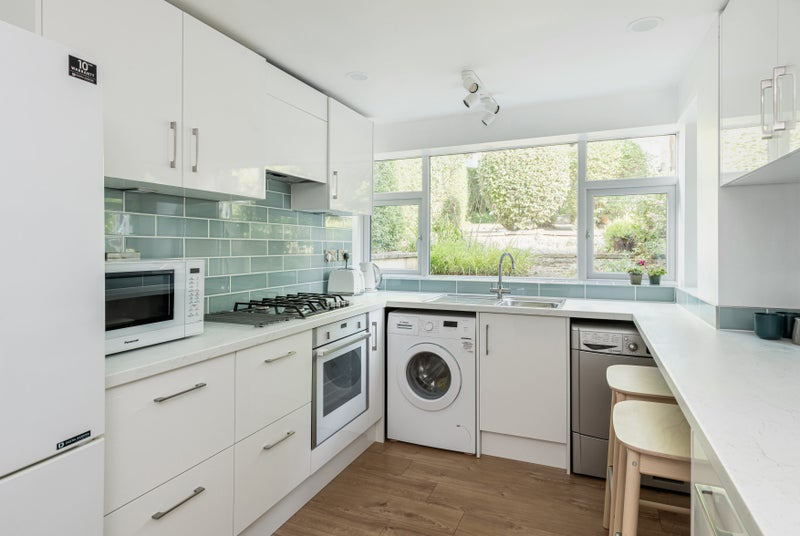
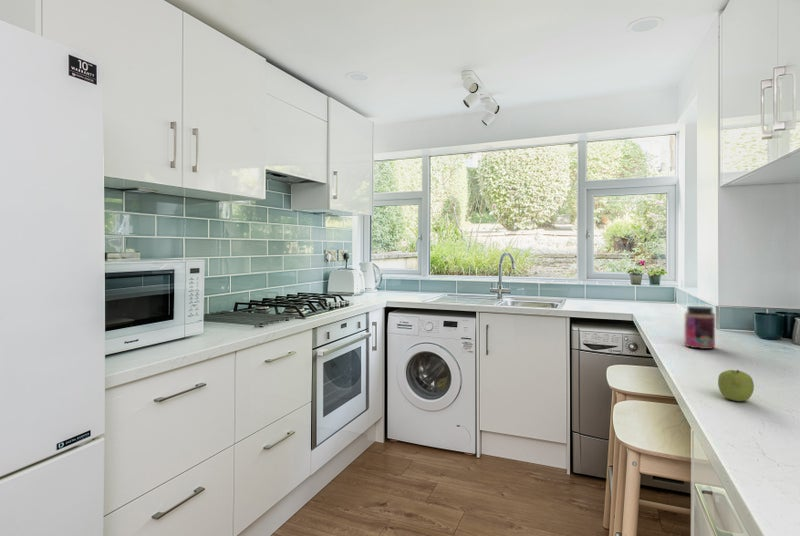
+ fruit [717,369,755,402]
+ jar [683,305,716,350]
